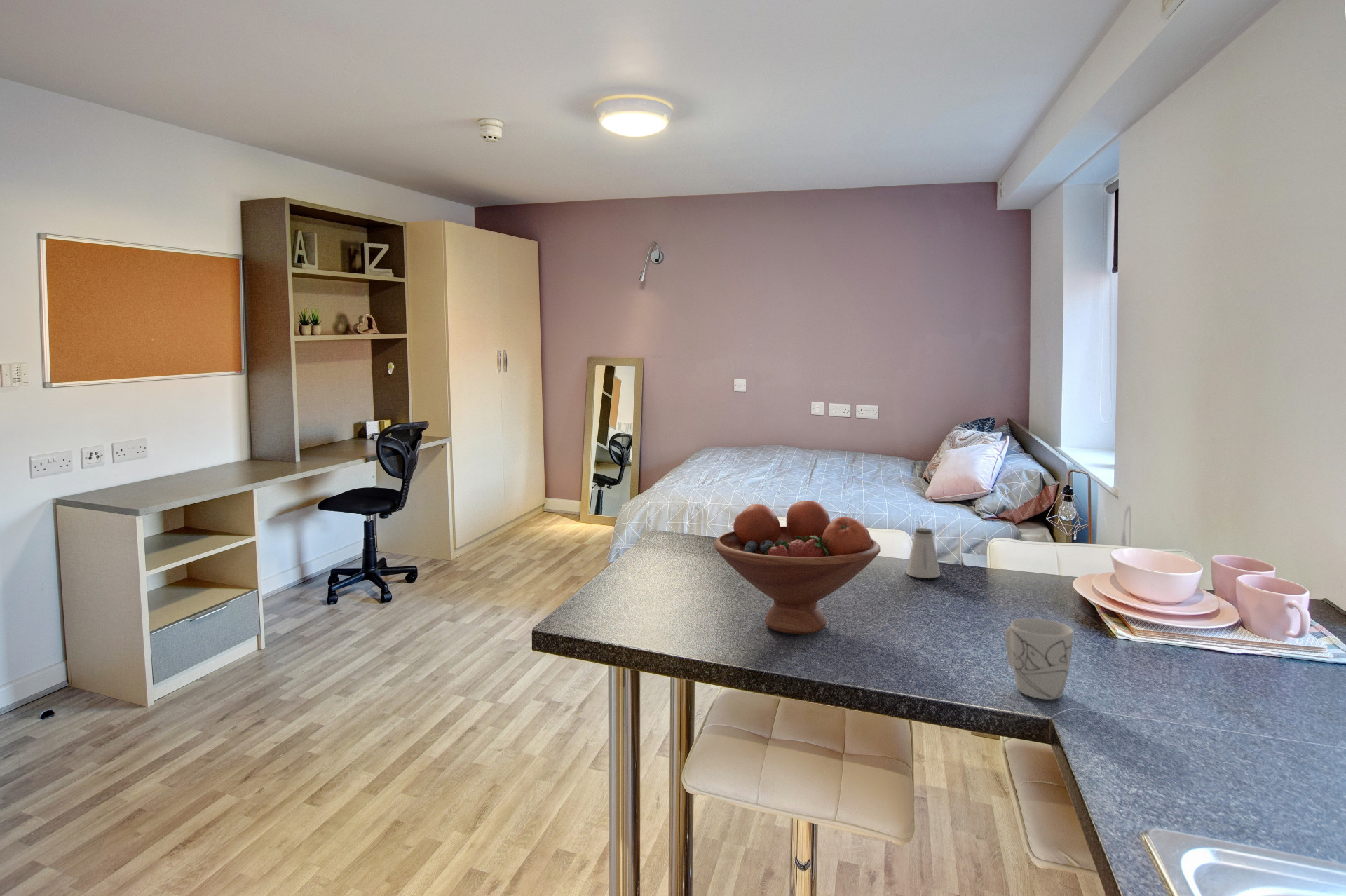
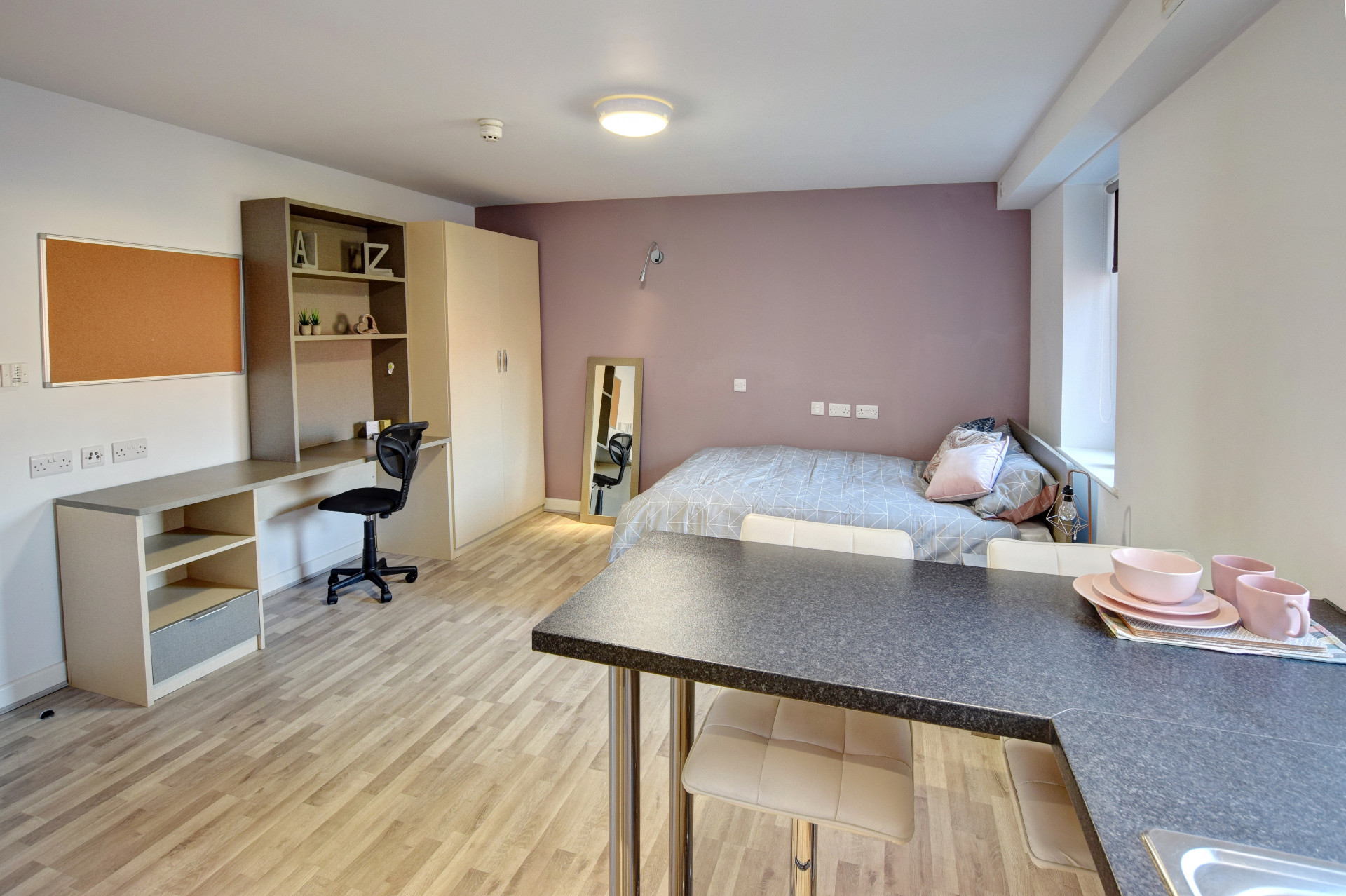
- saltshaker [905,527,941,579]
- fruit bowl [714,500,881,635]
- mug [1005,618,1074,700]
